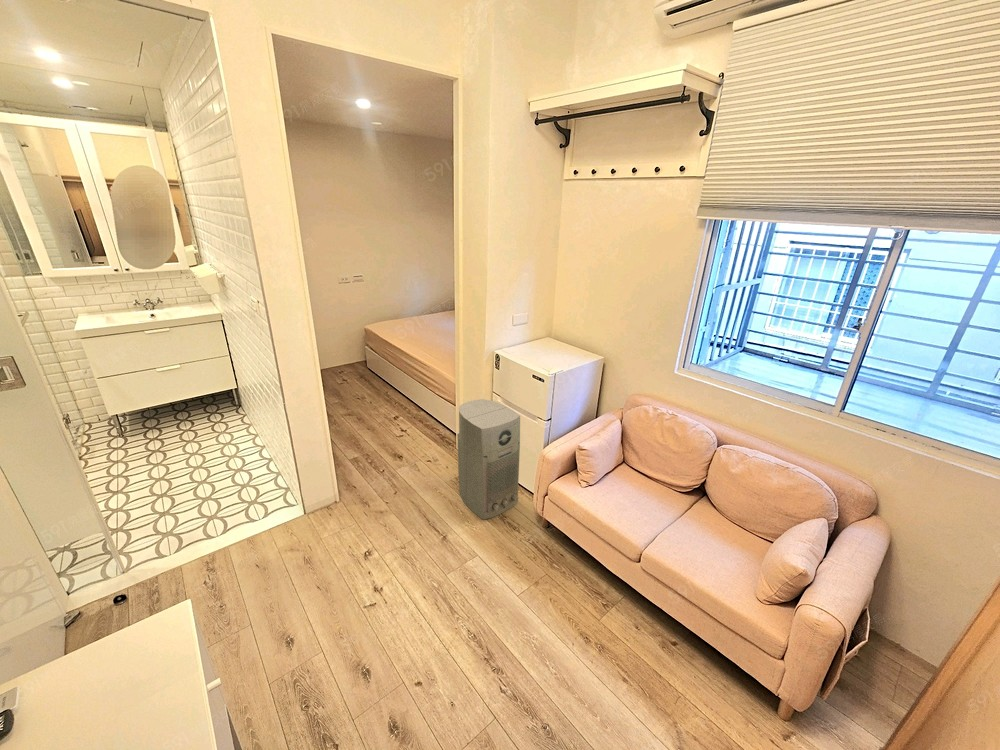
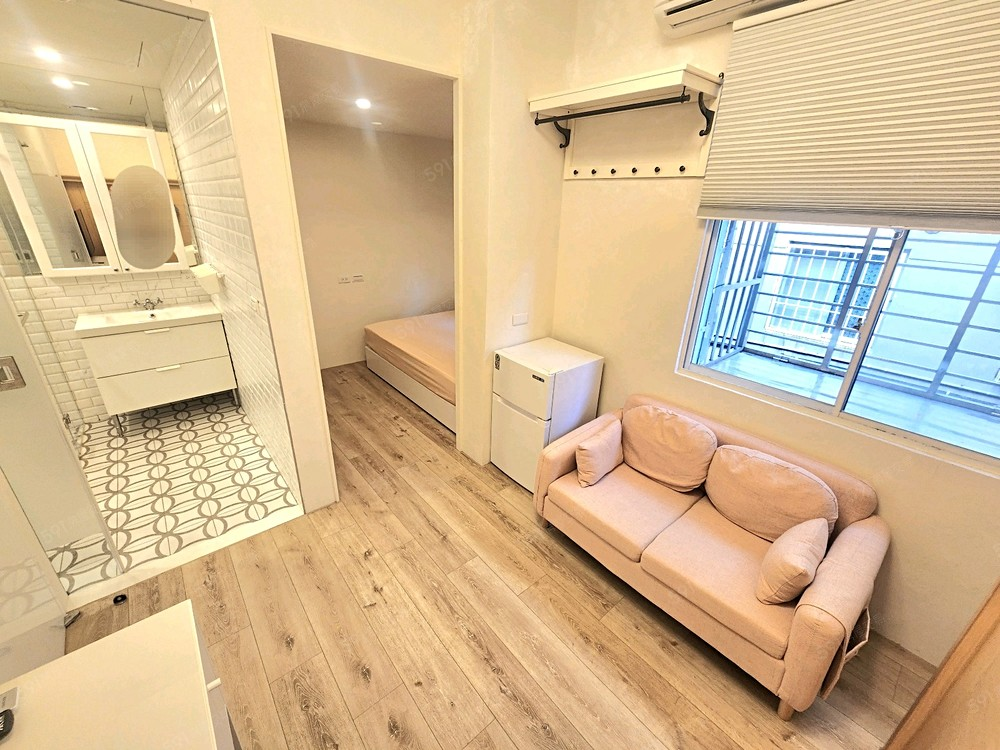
- air purifier [456,398,521,520]
